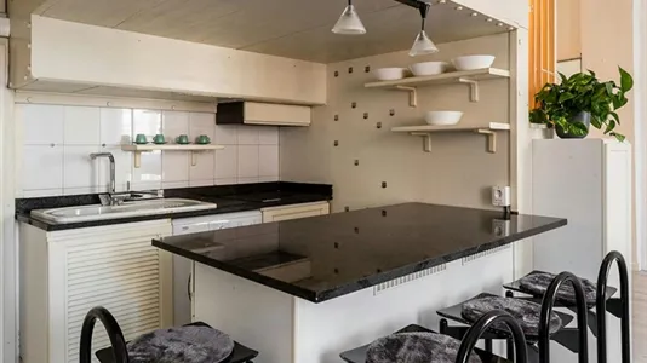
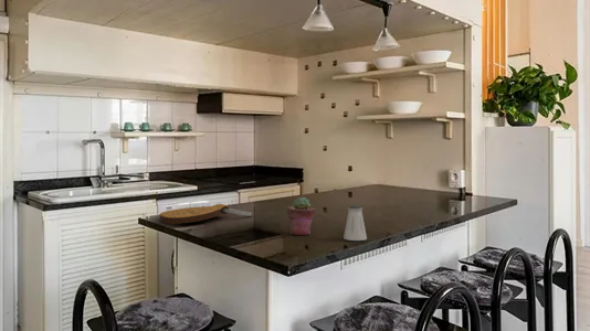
+ potted succulent [286,196,316,236]
+ key chain [158,203,253,225]
+ saltshaker [343,204,368,242]
